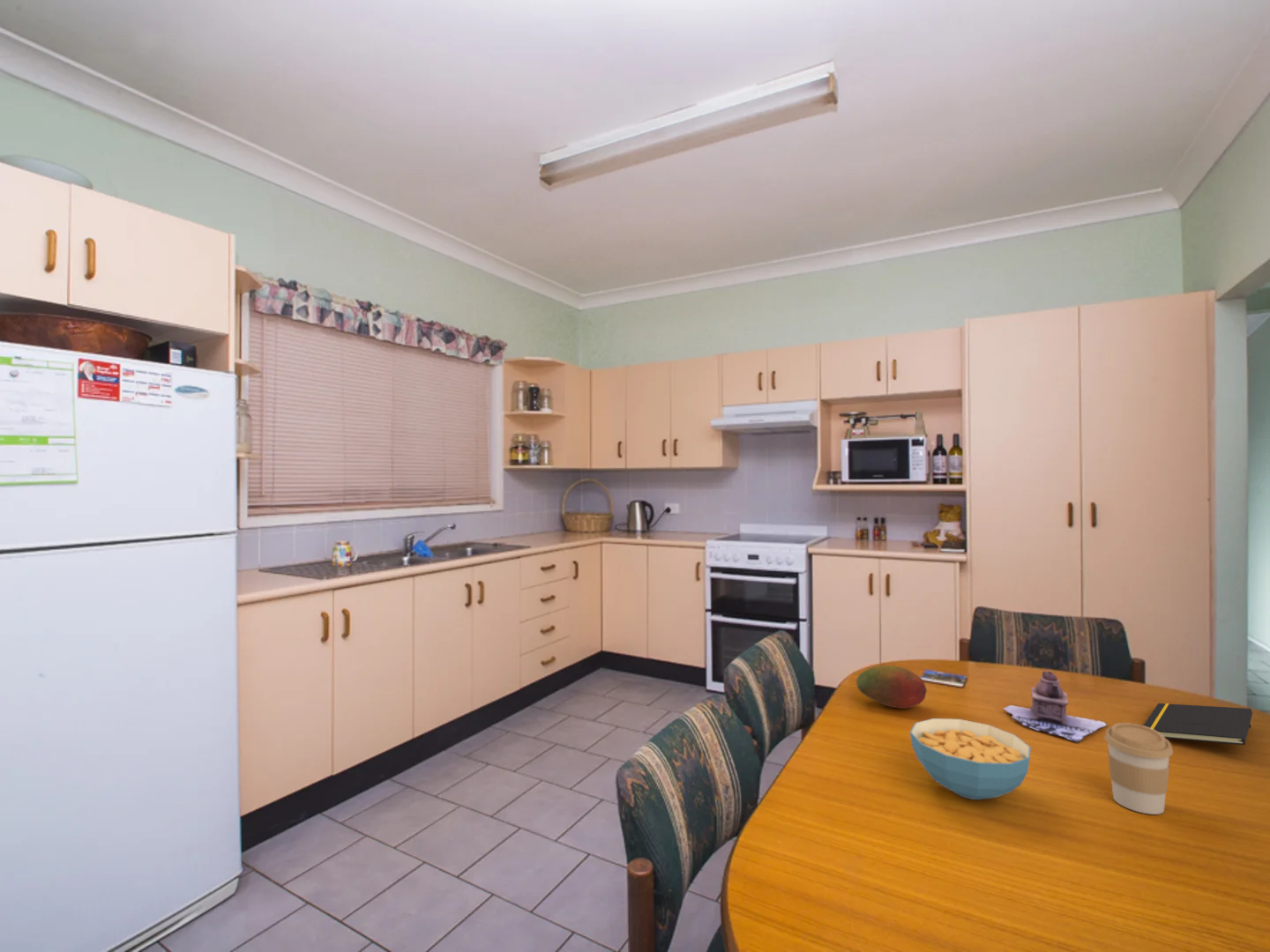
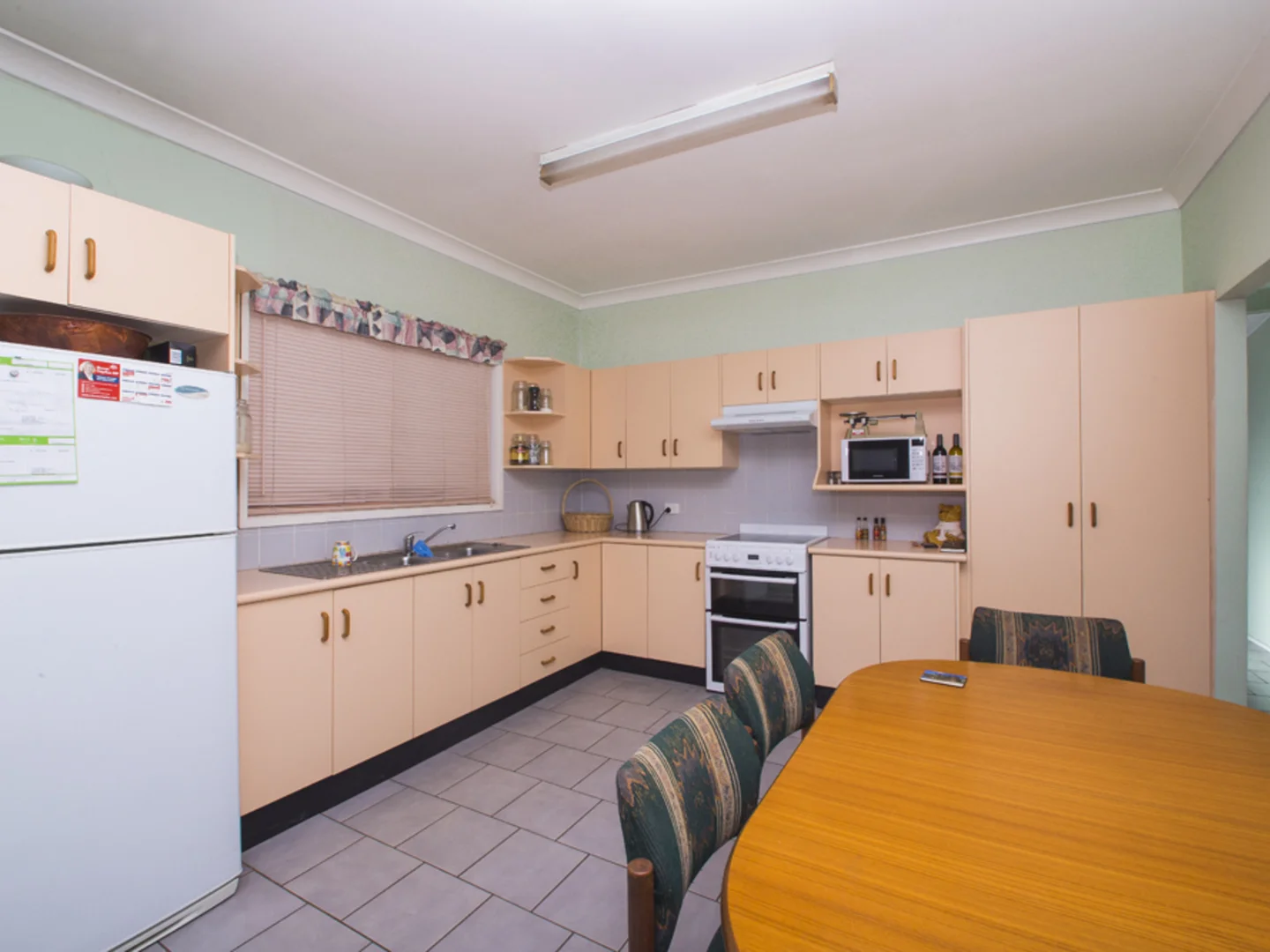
- cereal bowl [909,718,1032,800]
- teapot [1003,670,1108,744]
- fruit [855,665,928,710]
- notepad [1143,703,1253,746]
- coffee cup [1103,722,1174,815]
